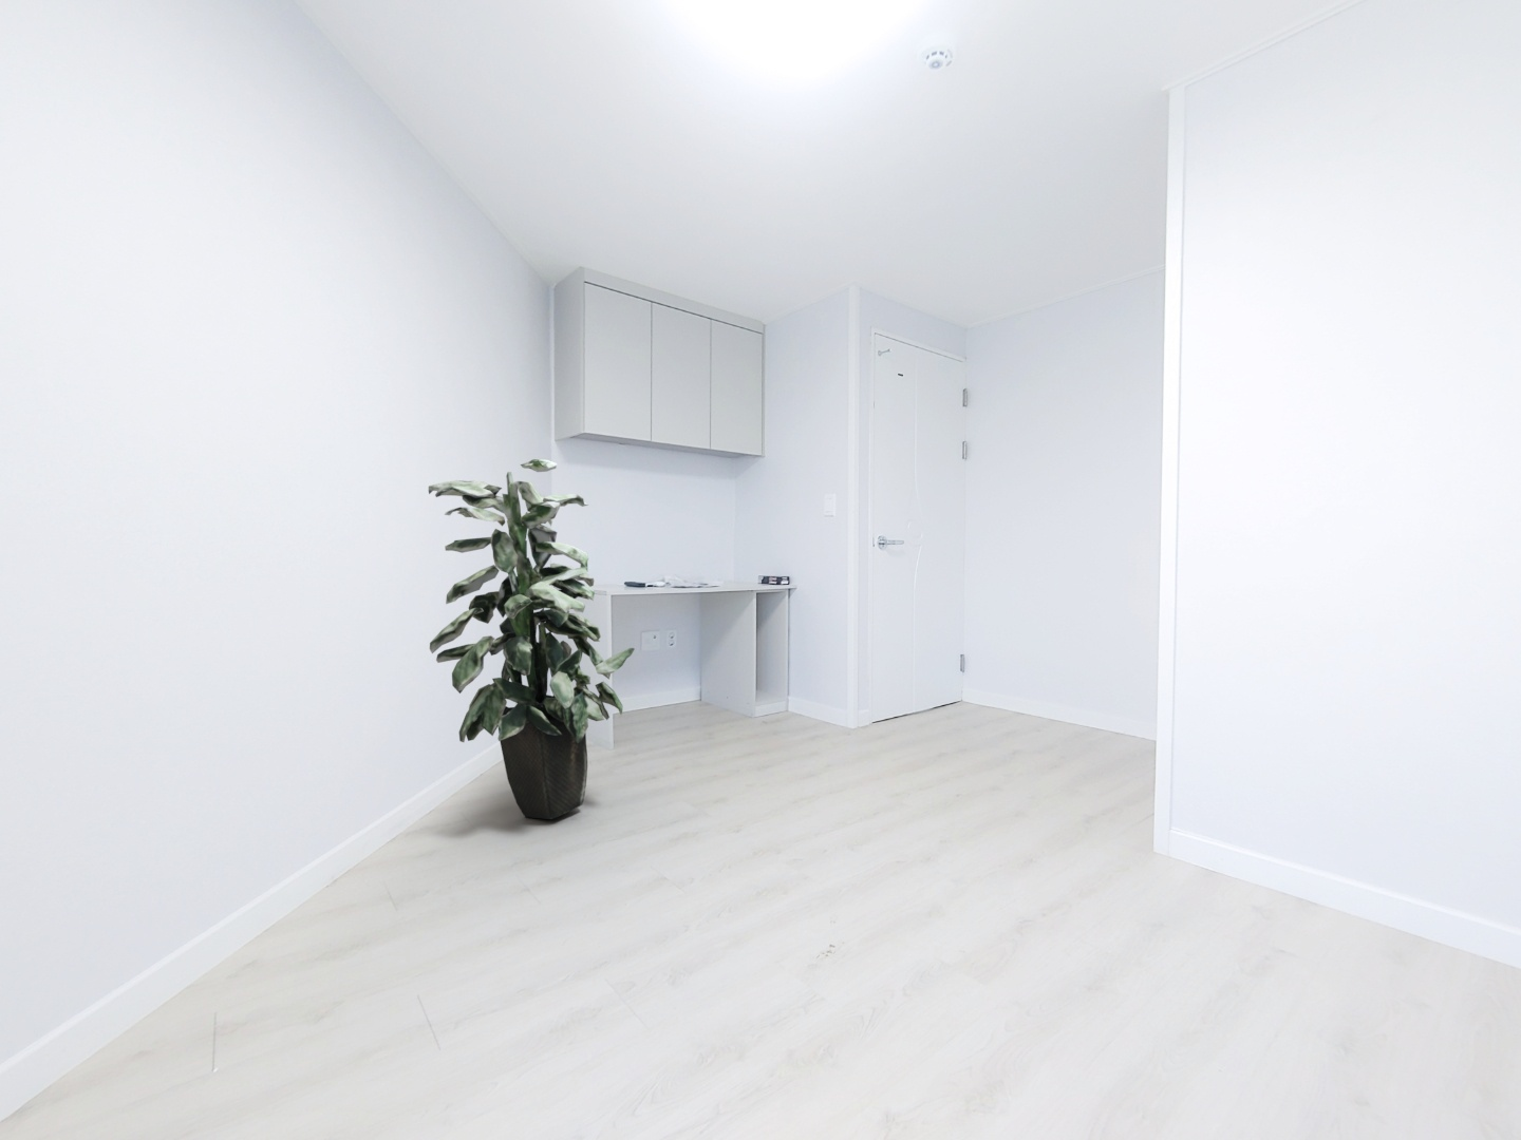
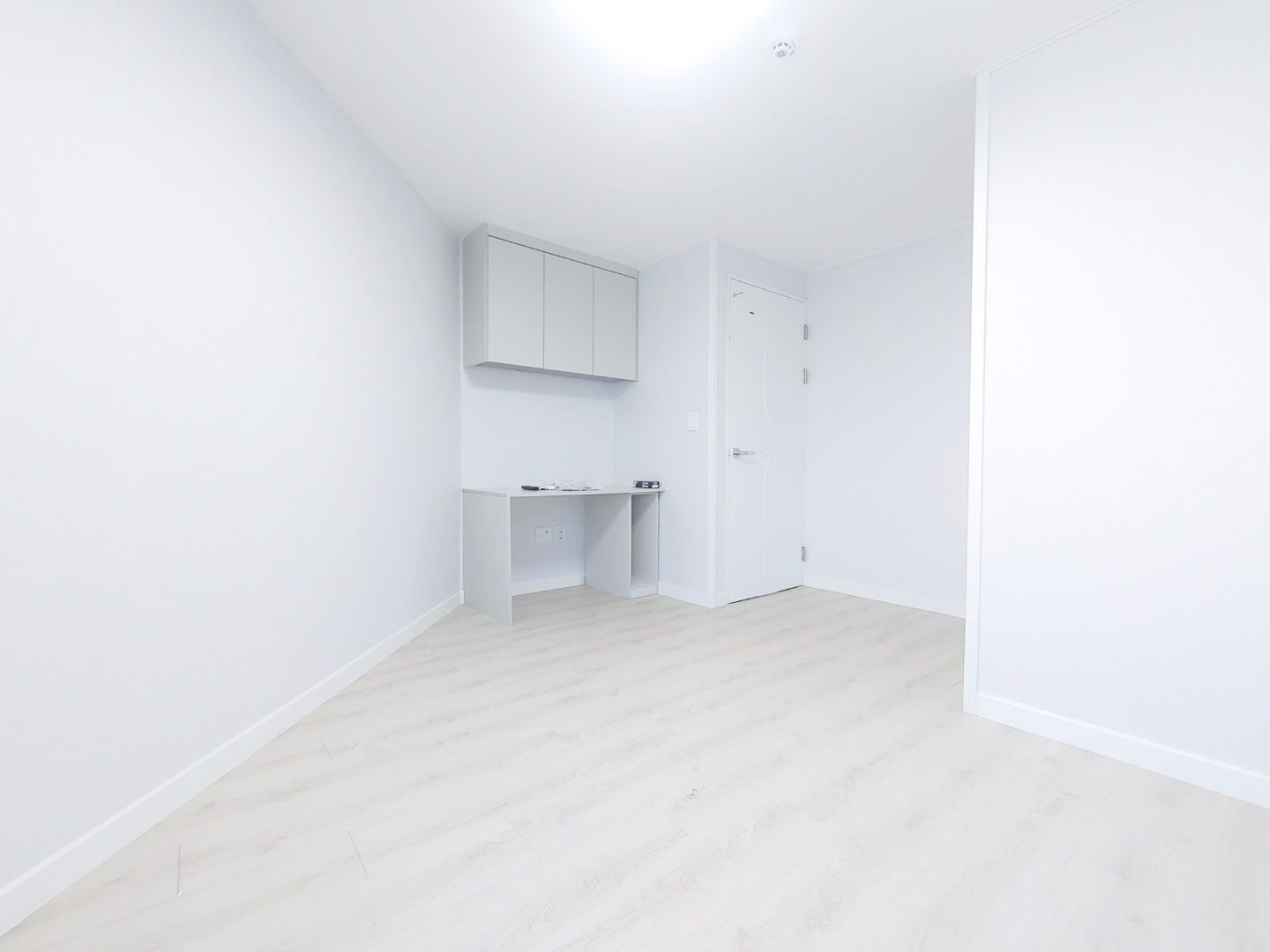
- indoor plant [428,459,636,820]
